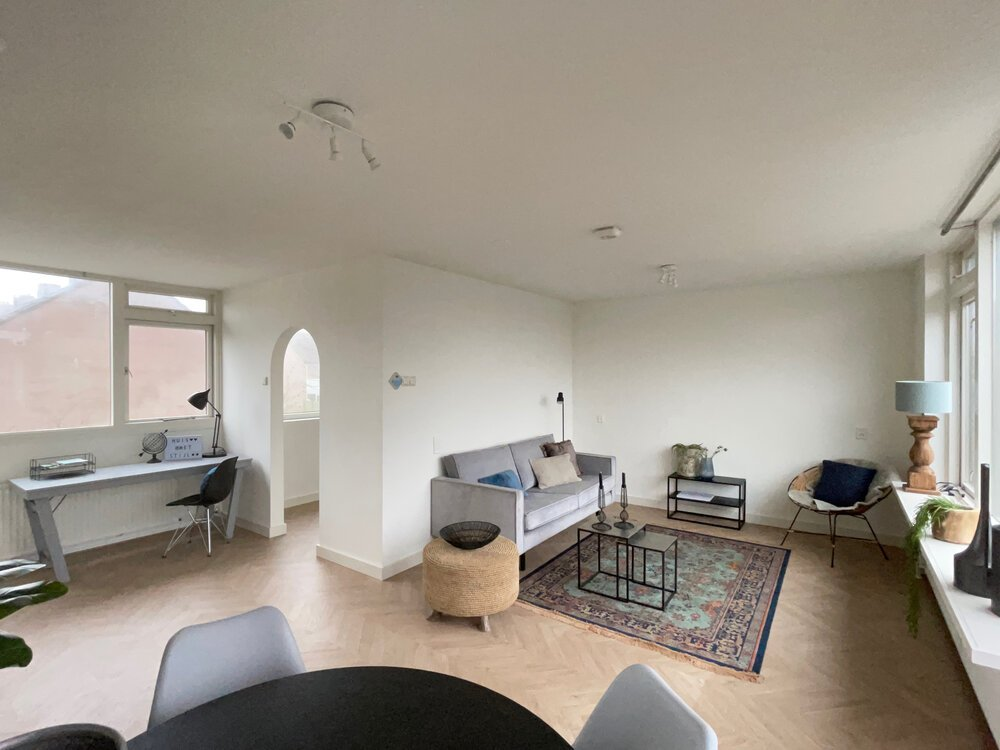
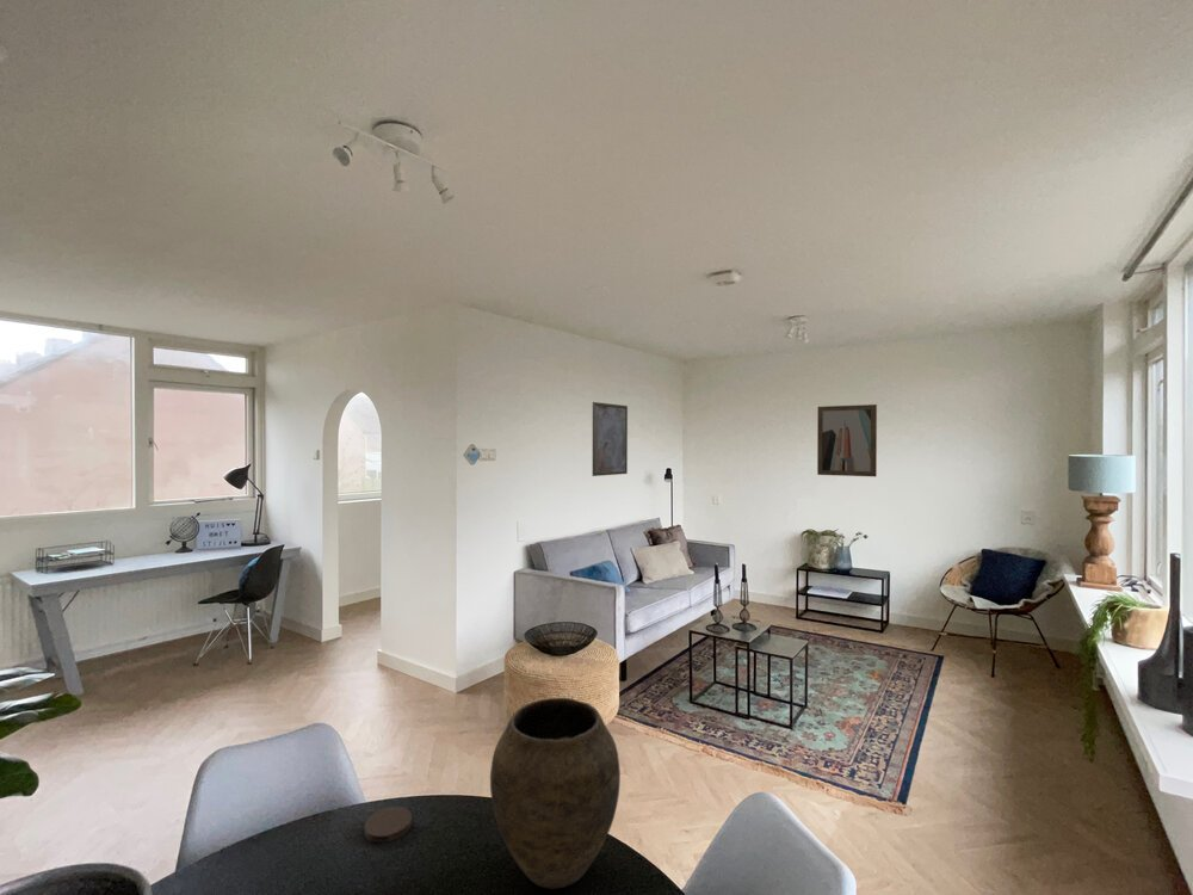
+ vase [489,697,622,890]
+ coaster [363,806,413,844]
+ wall art [592,401,629,477]
+ wall art [816,403,878,477]
